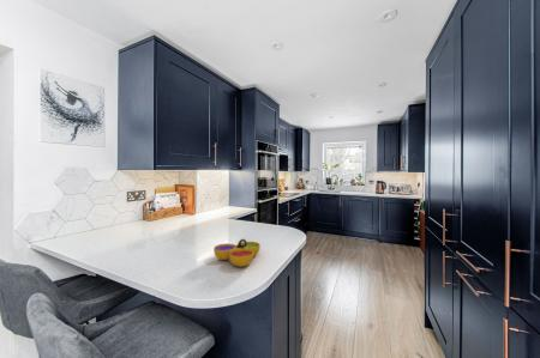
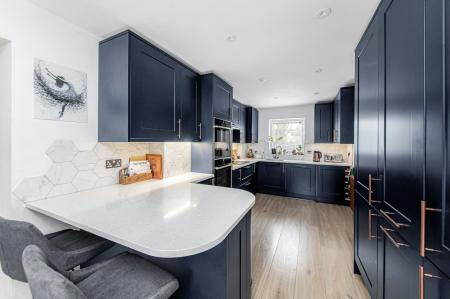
- decorative bowl [212,238,262,268]
